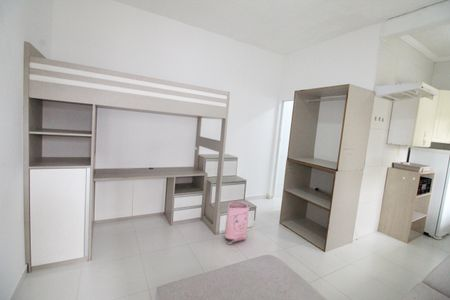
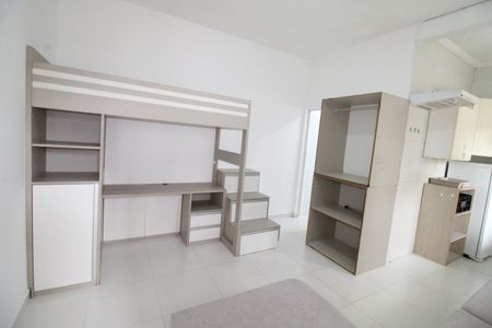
- bag [223,200,250,245]
